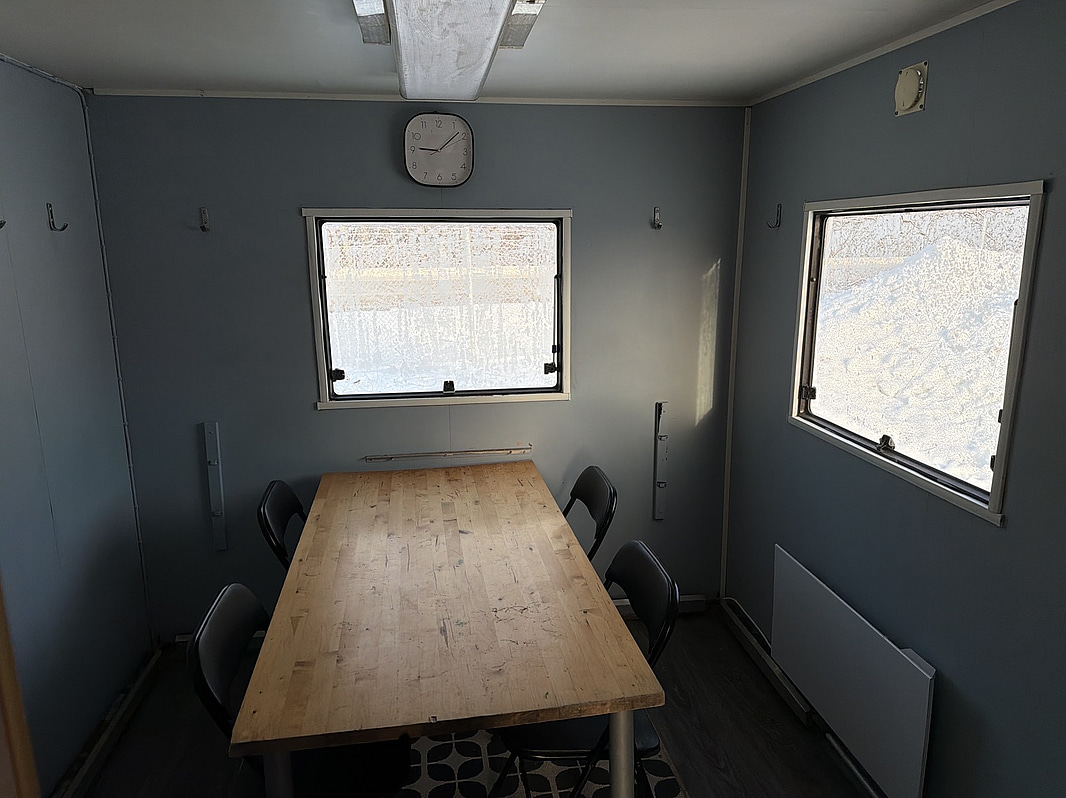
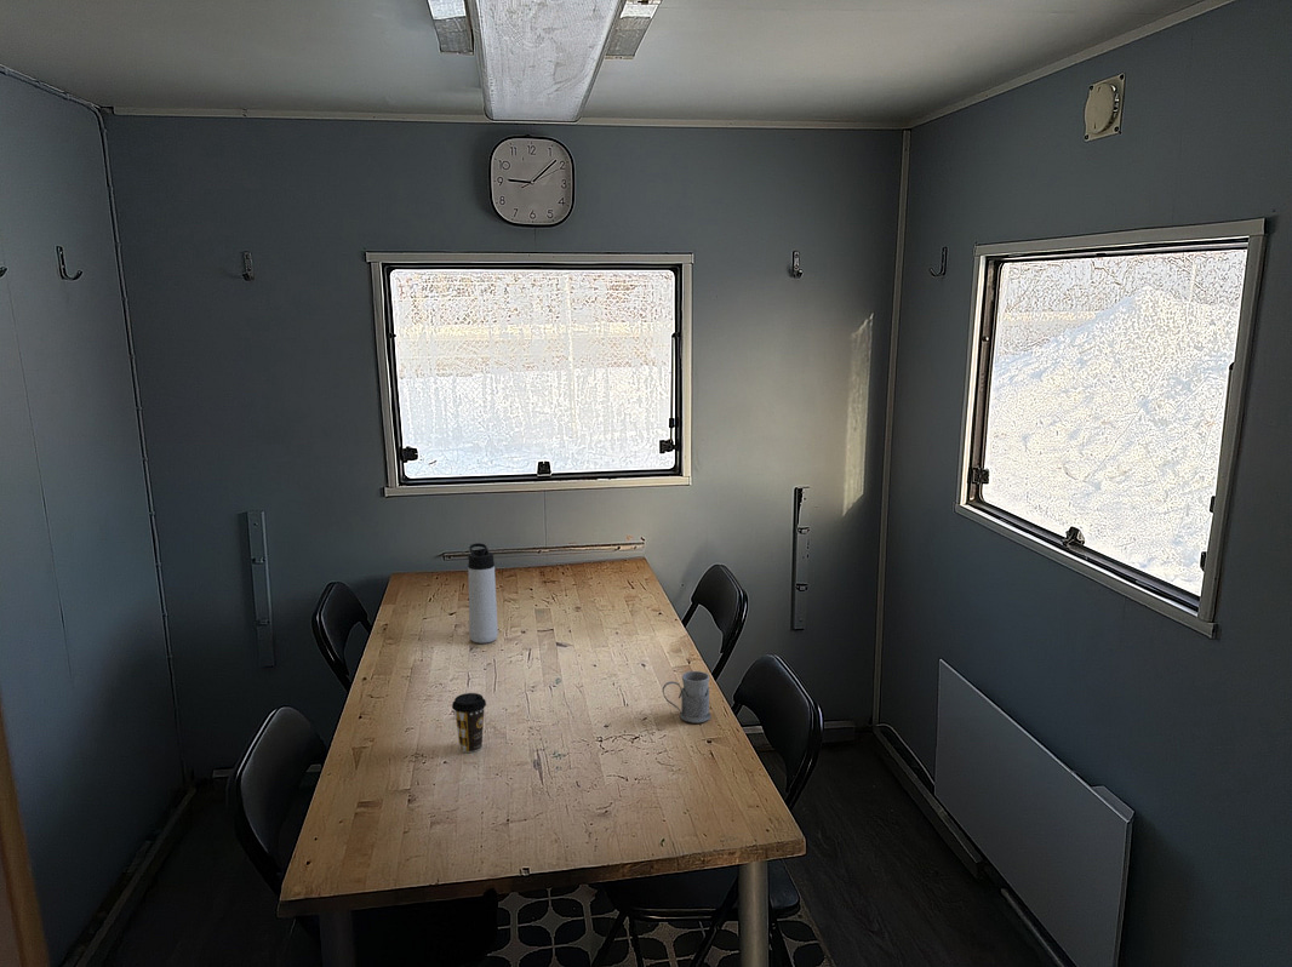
+ mug [662,670,711,725]
+ thermos bottle [467,542,499,645]
+ coffee cup [451,692,487,754]
